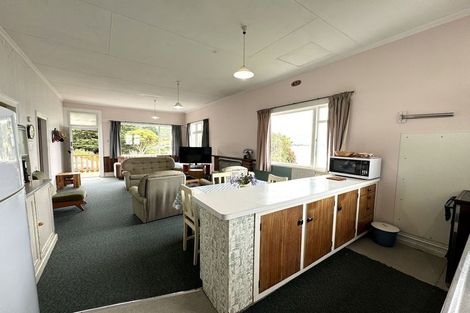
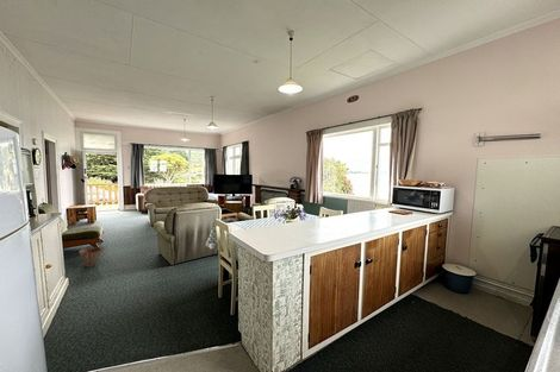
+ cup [77,246,102,269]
